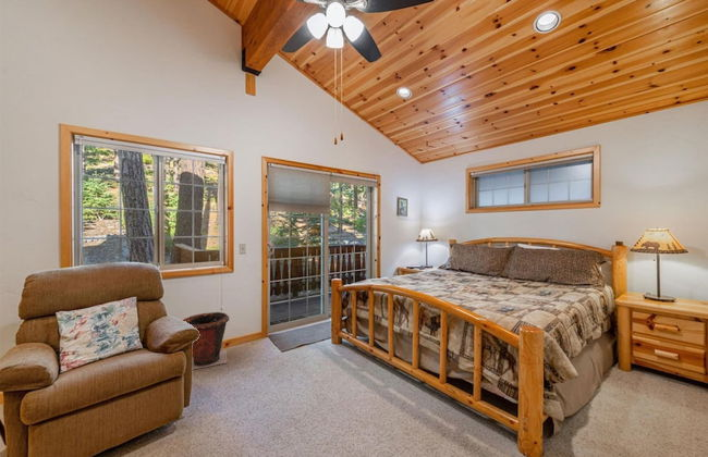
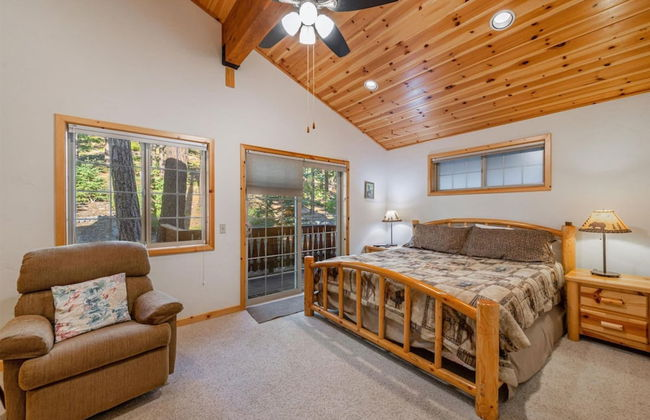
- waste bin [182,311,230,371]
